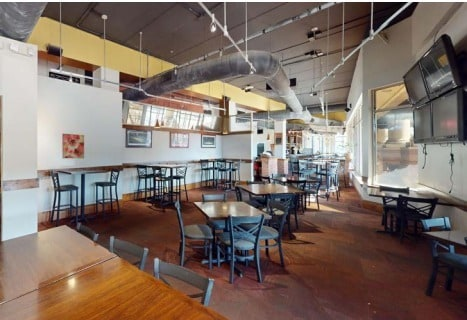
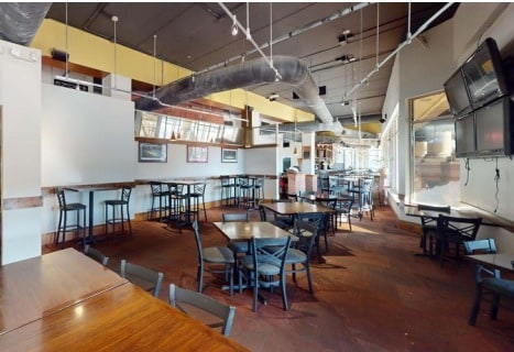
- wall art [61,133,85,159]
